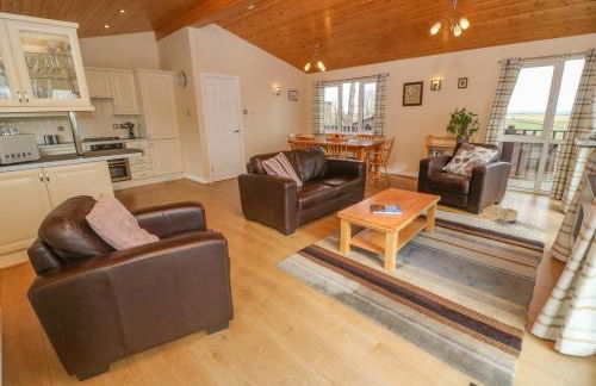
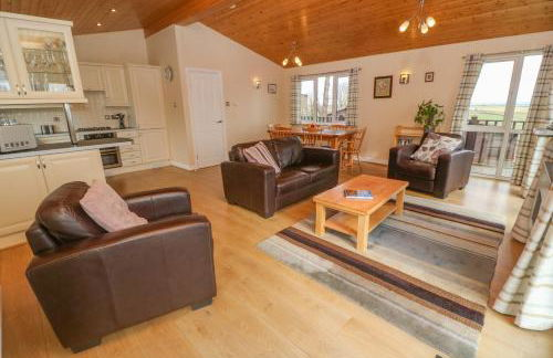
- basket [497,193,521,223]
